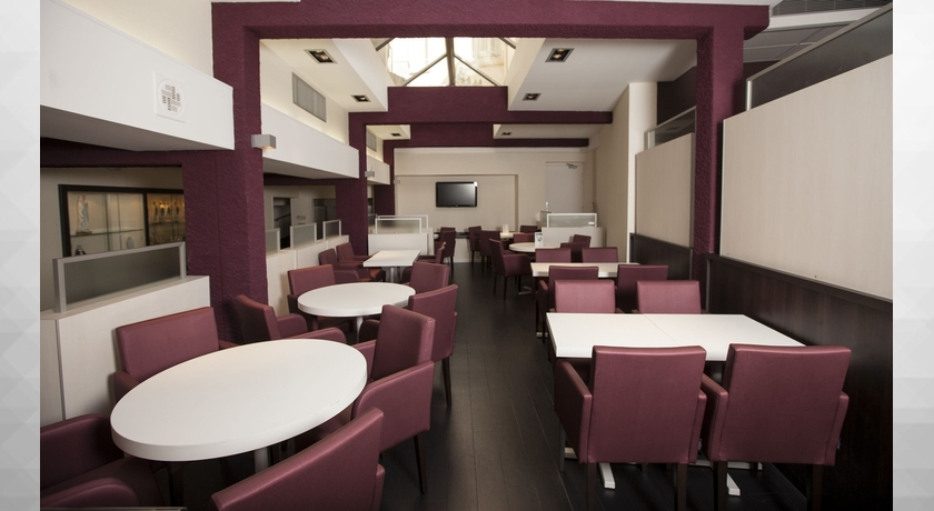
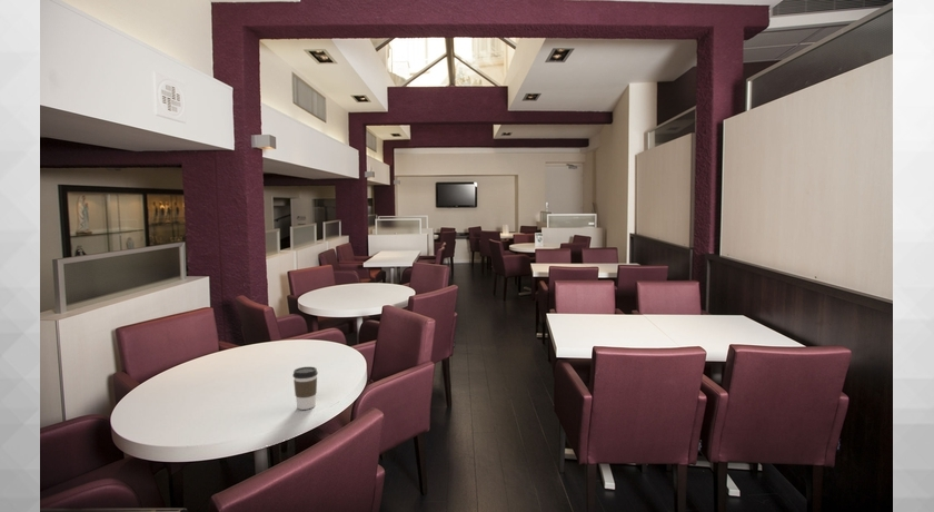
+ coffee cup [291,365,319,411]
